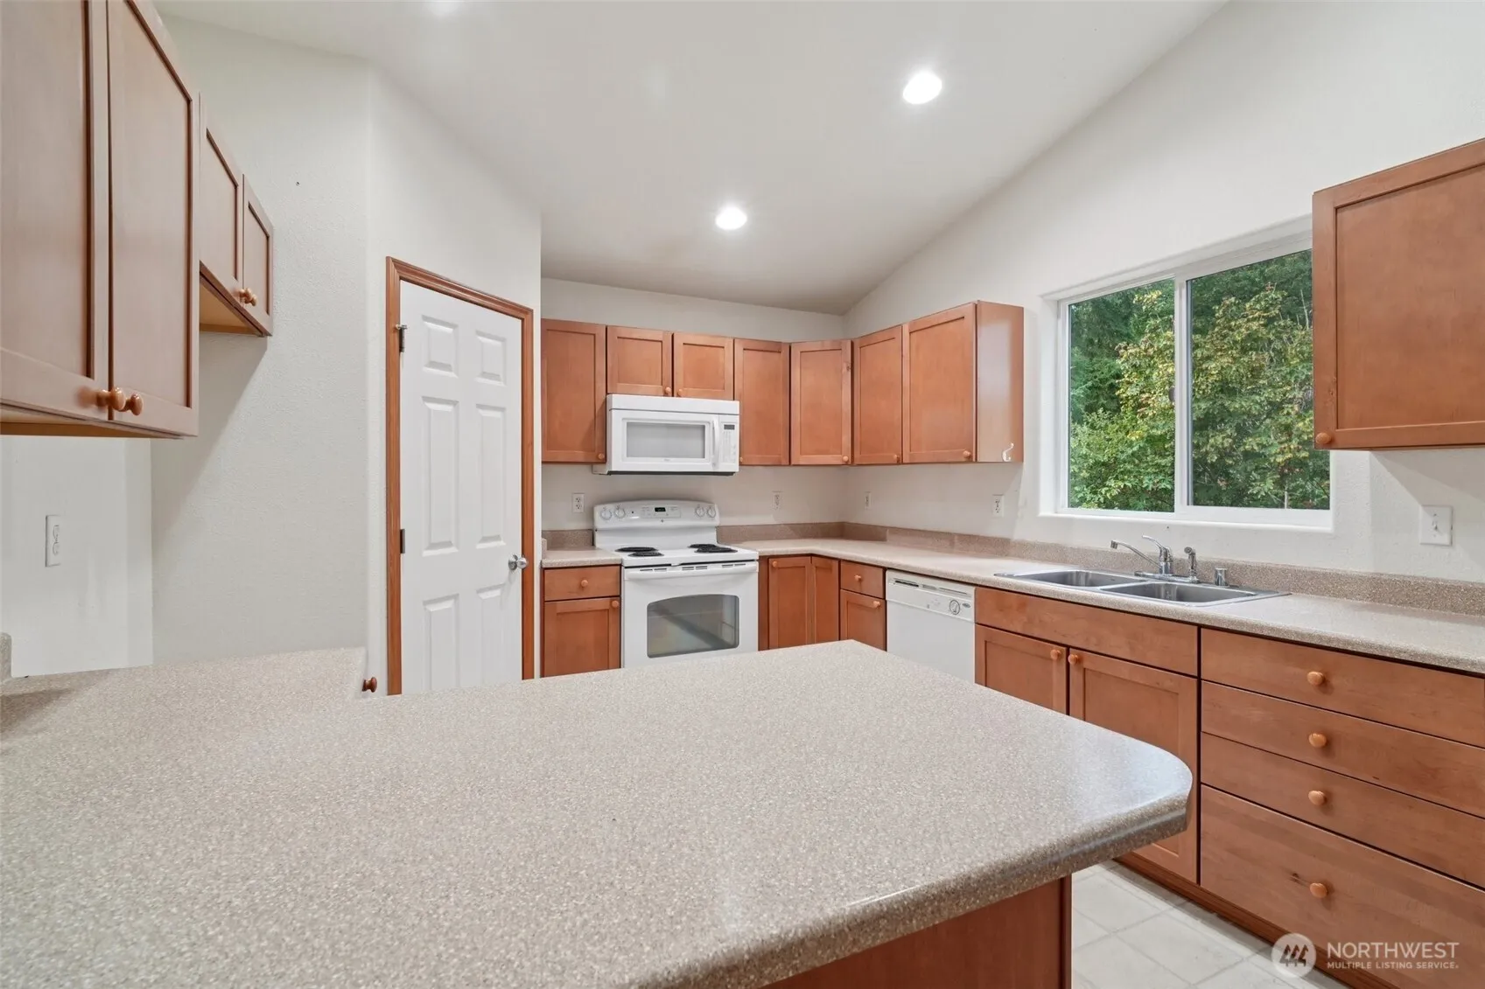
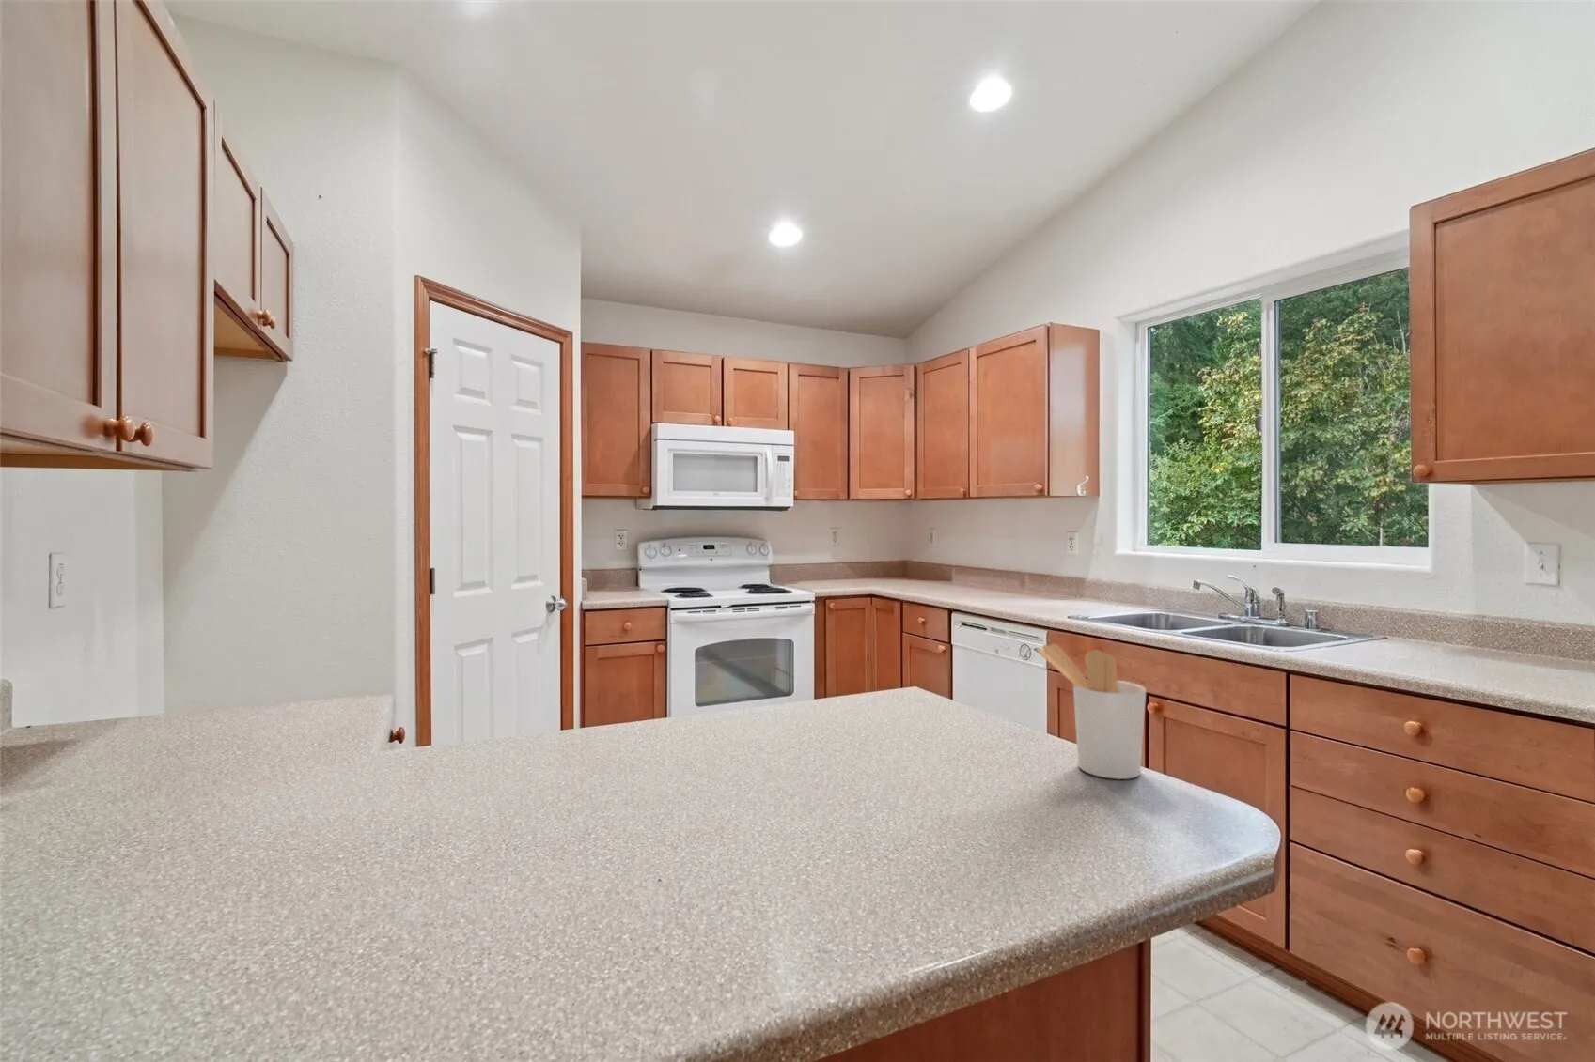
+ utensil holder [1035,642,1147,780]
